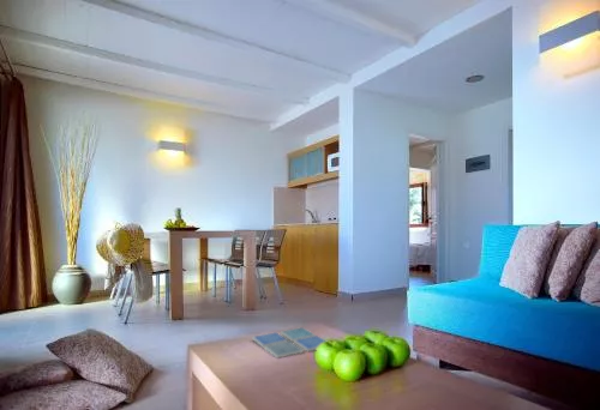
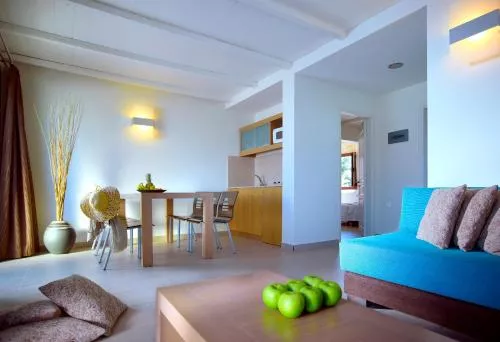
- drink coaster [251,326,326,360]
